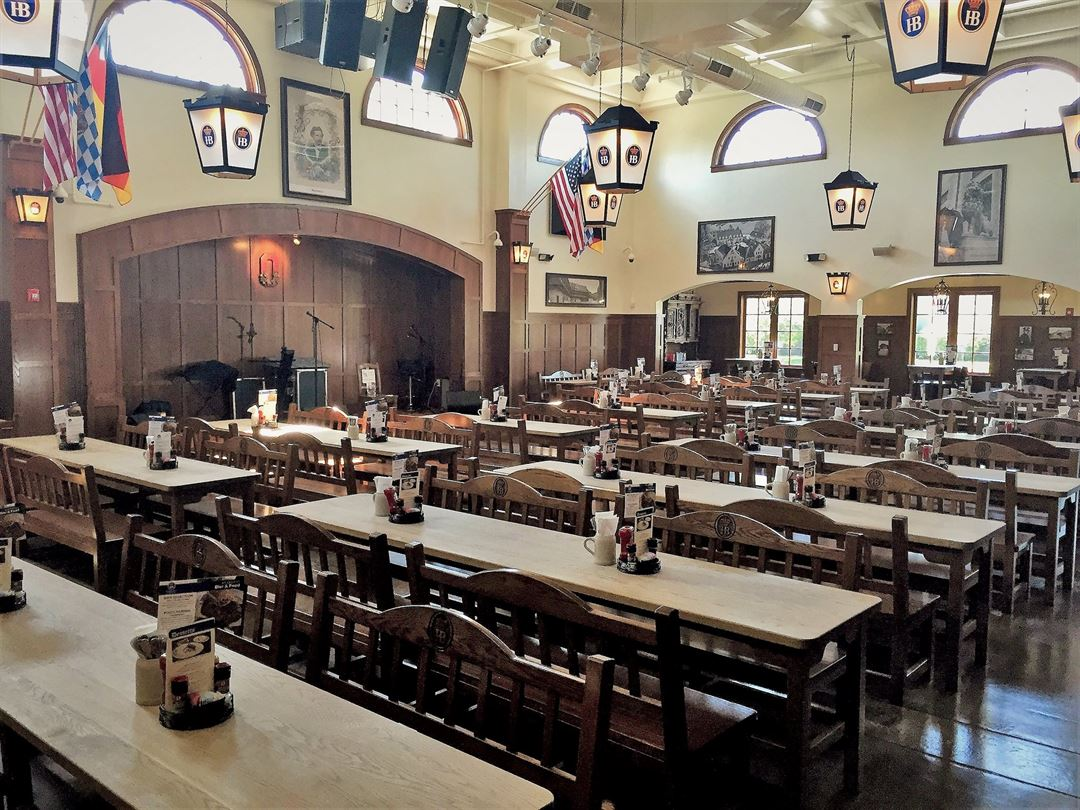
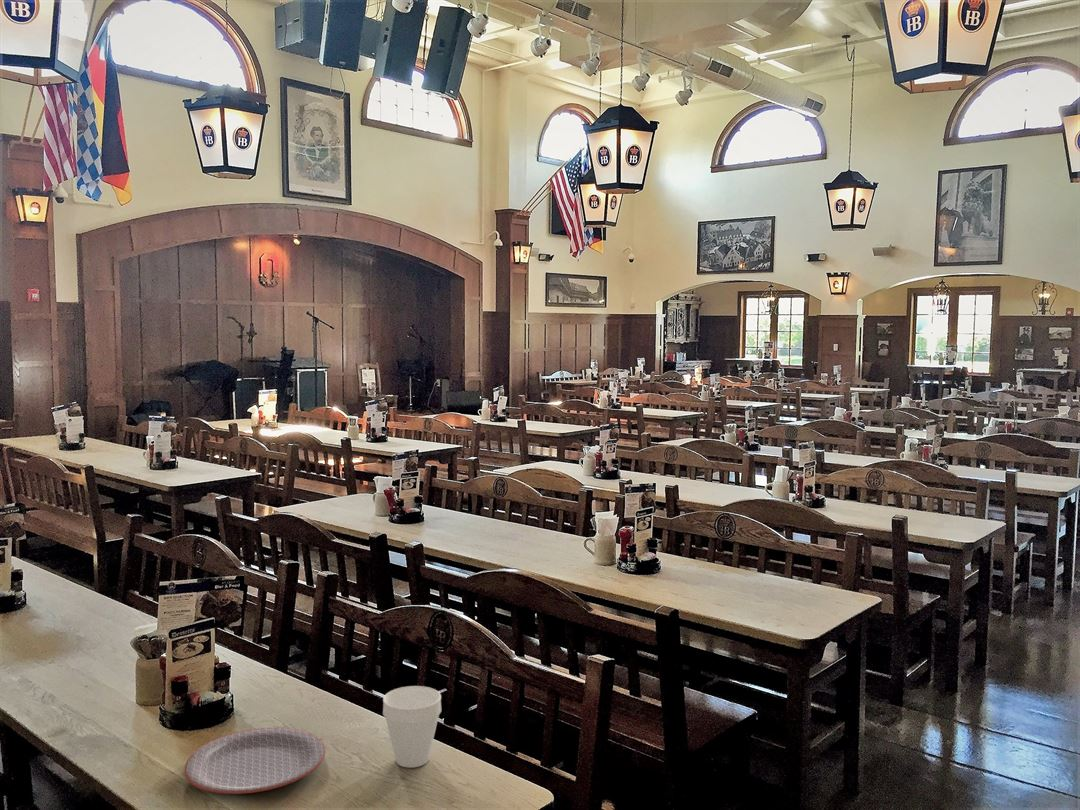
+ cup [382,685,442,769]
+ plate [183,727,326,795]
